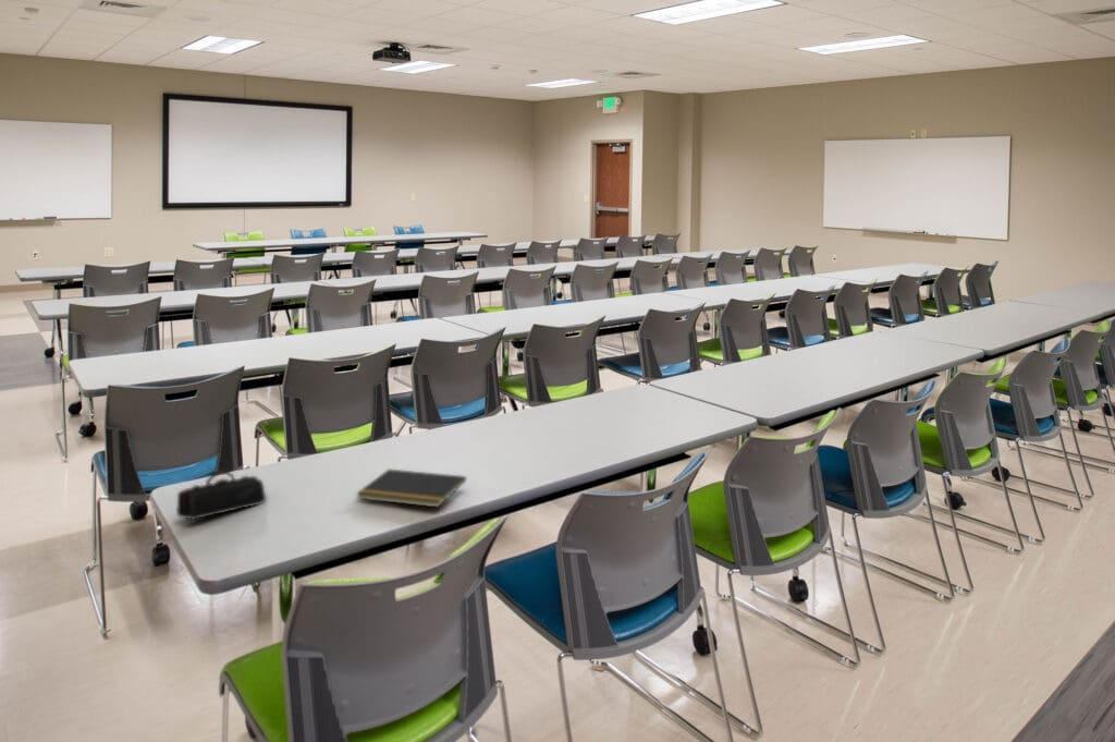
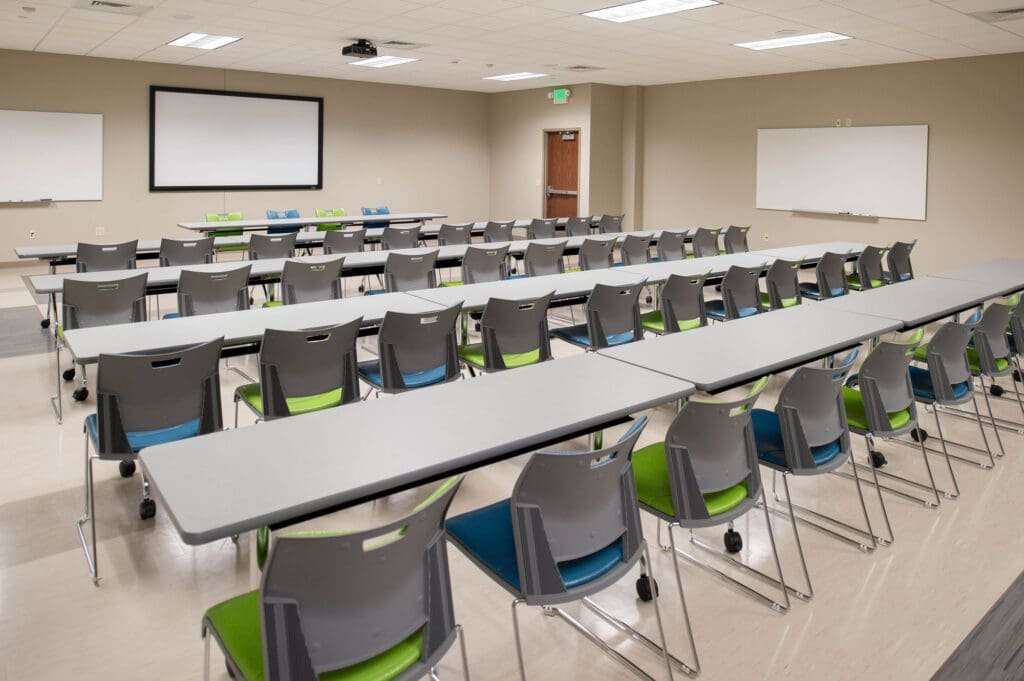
- pencil case [175,469,268,521]
- notepad [355,469,467,509]
